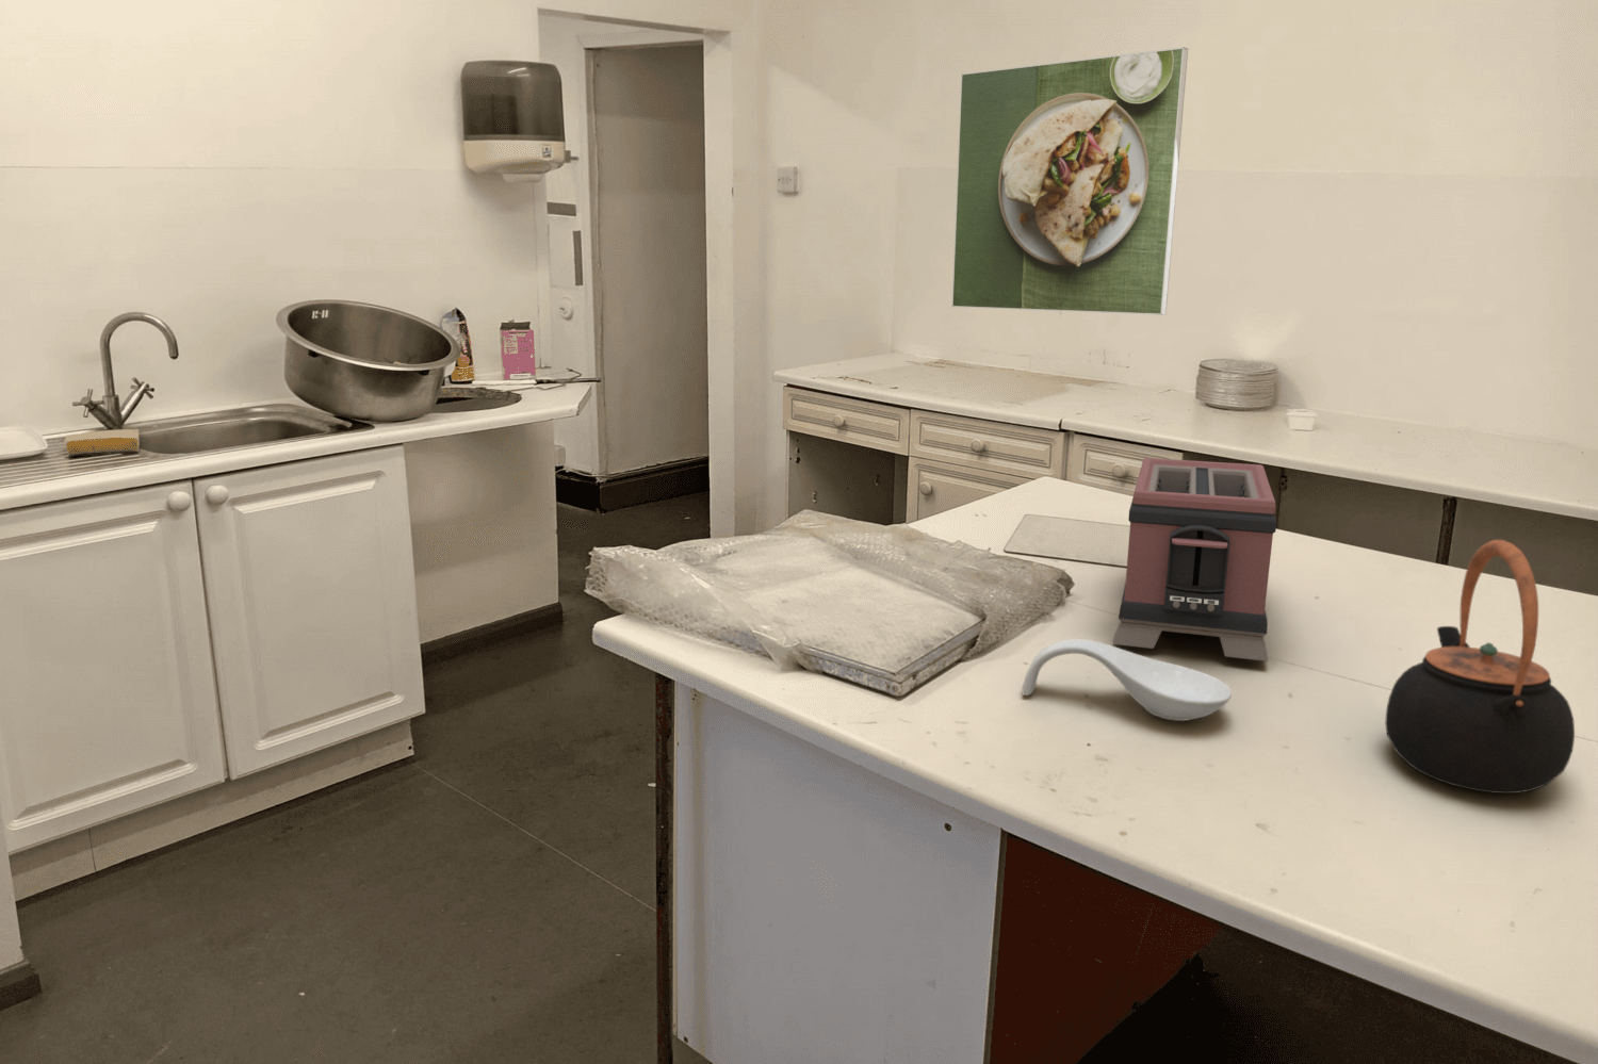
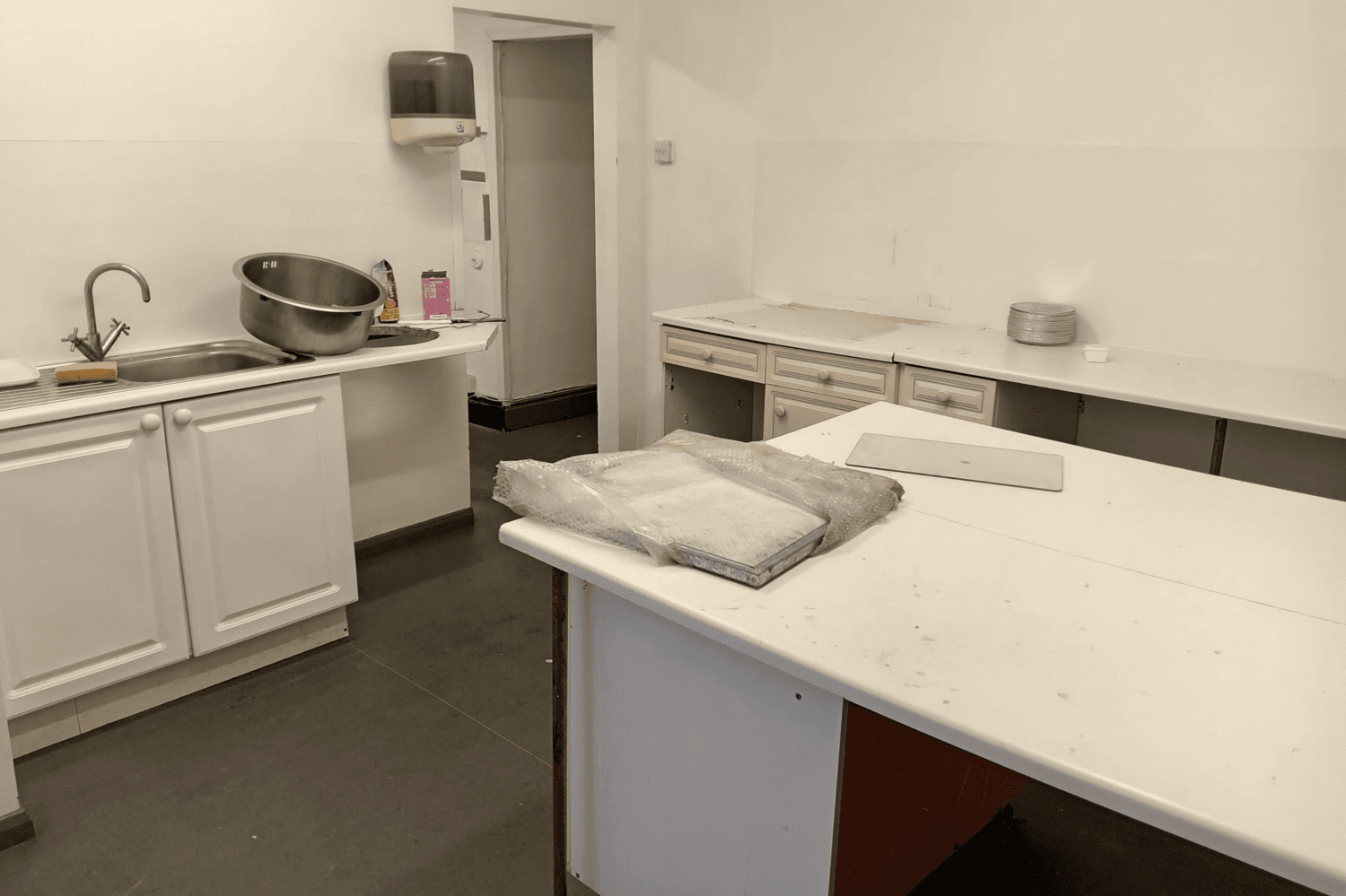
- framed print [951,46,1188,316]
- toaster [1112,457,1277,663]
- spoon rest [1021,638,1232,722]
- teapot [1384,539,1575,794]
